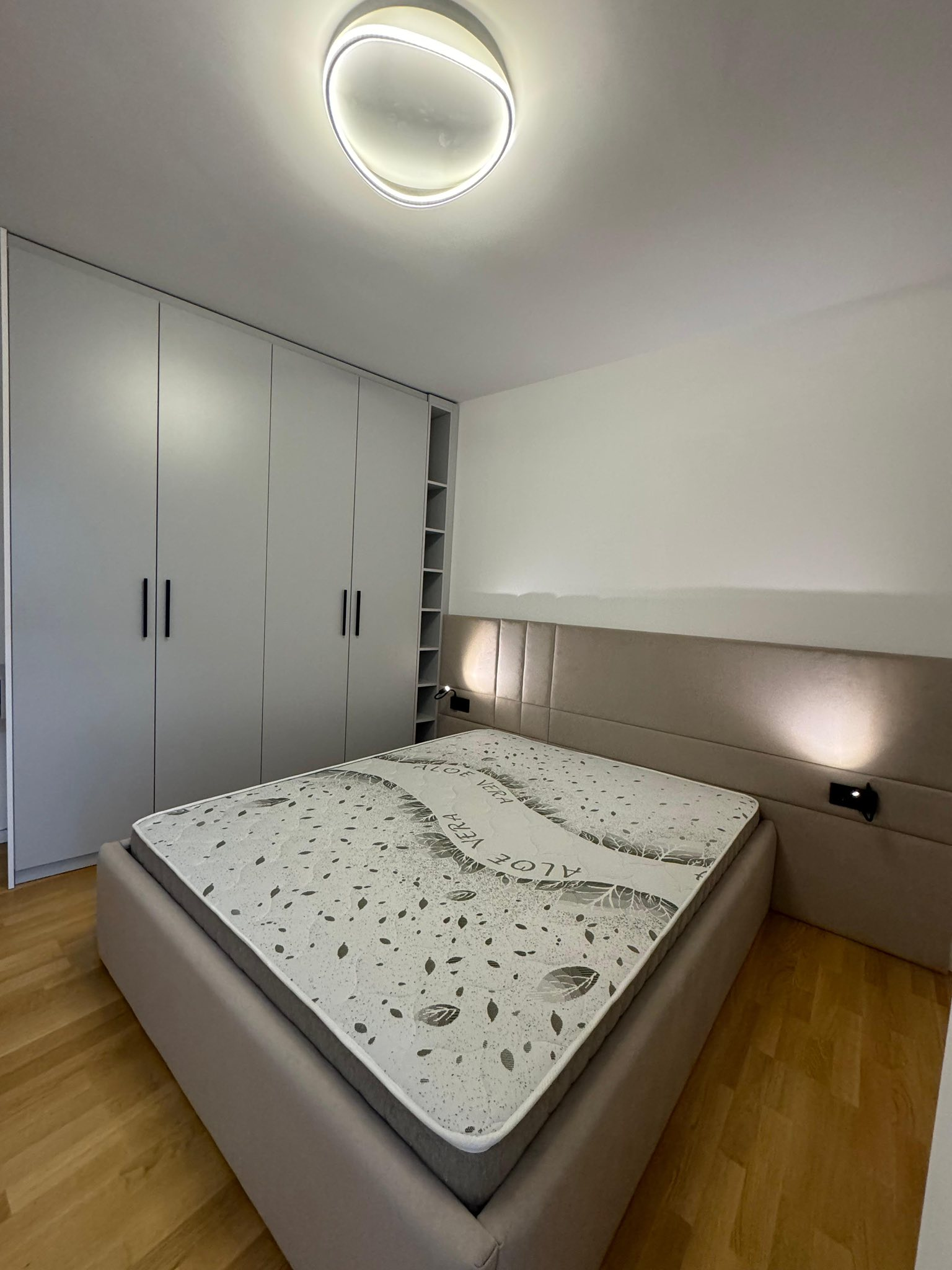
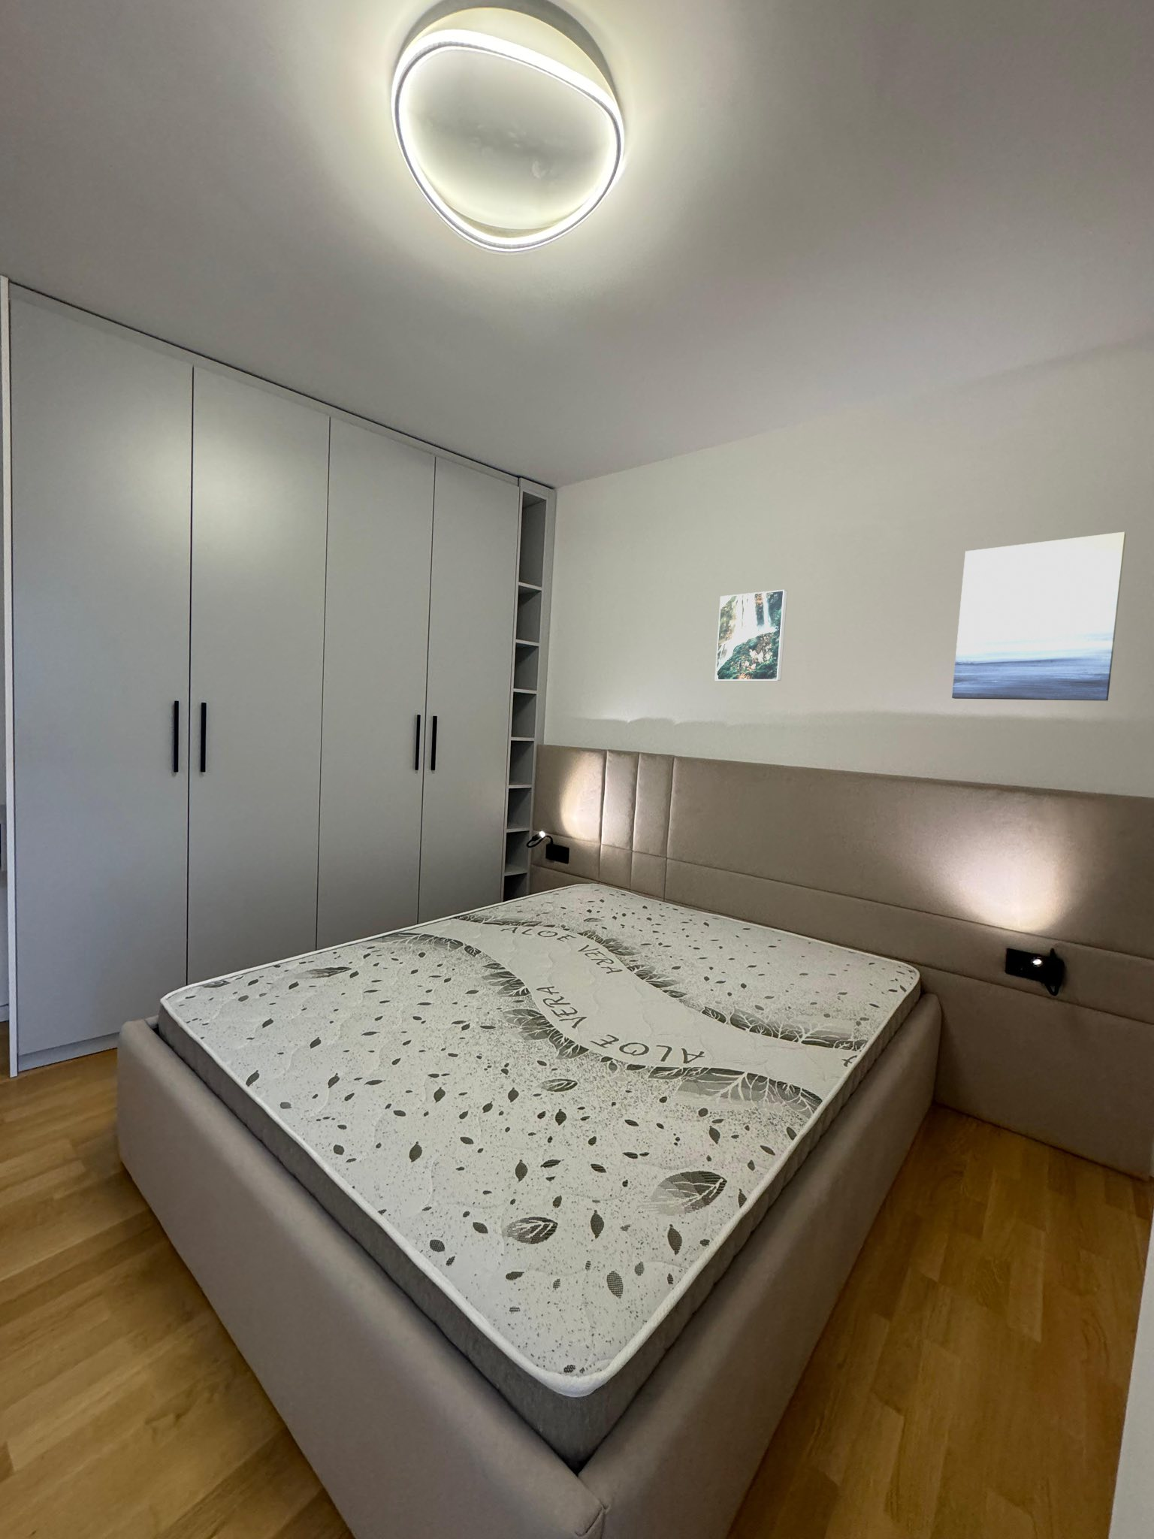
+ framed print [714,589,788,681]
+ wall art [952,531,1126,702]
